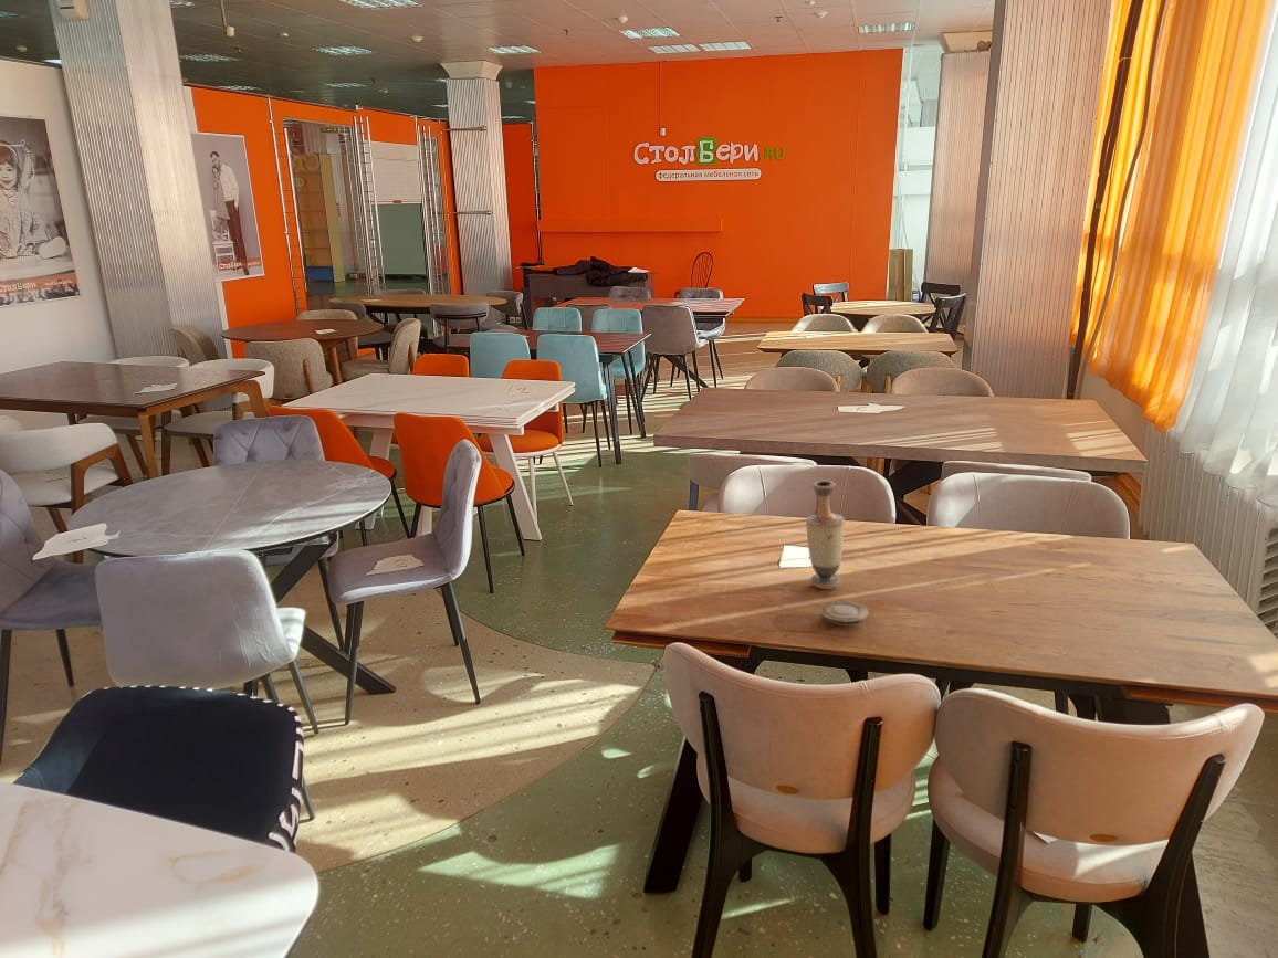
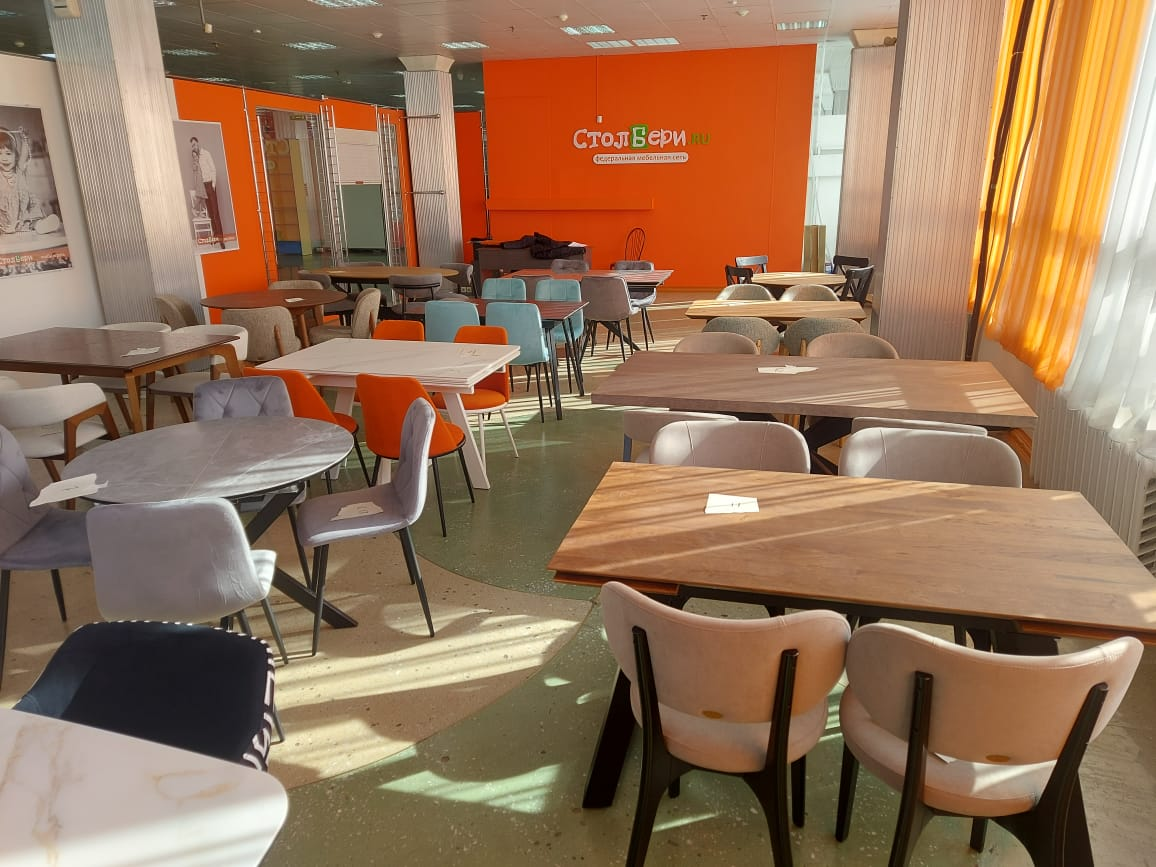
- plate [818,600,870,627]
- vase [805,480,846,590]
